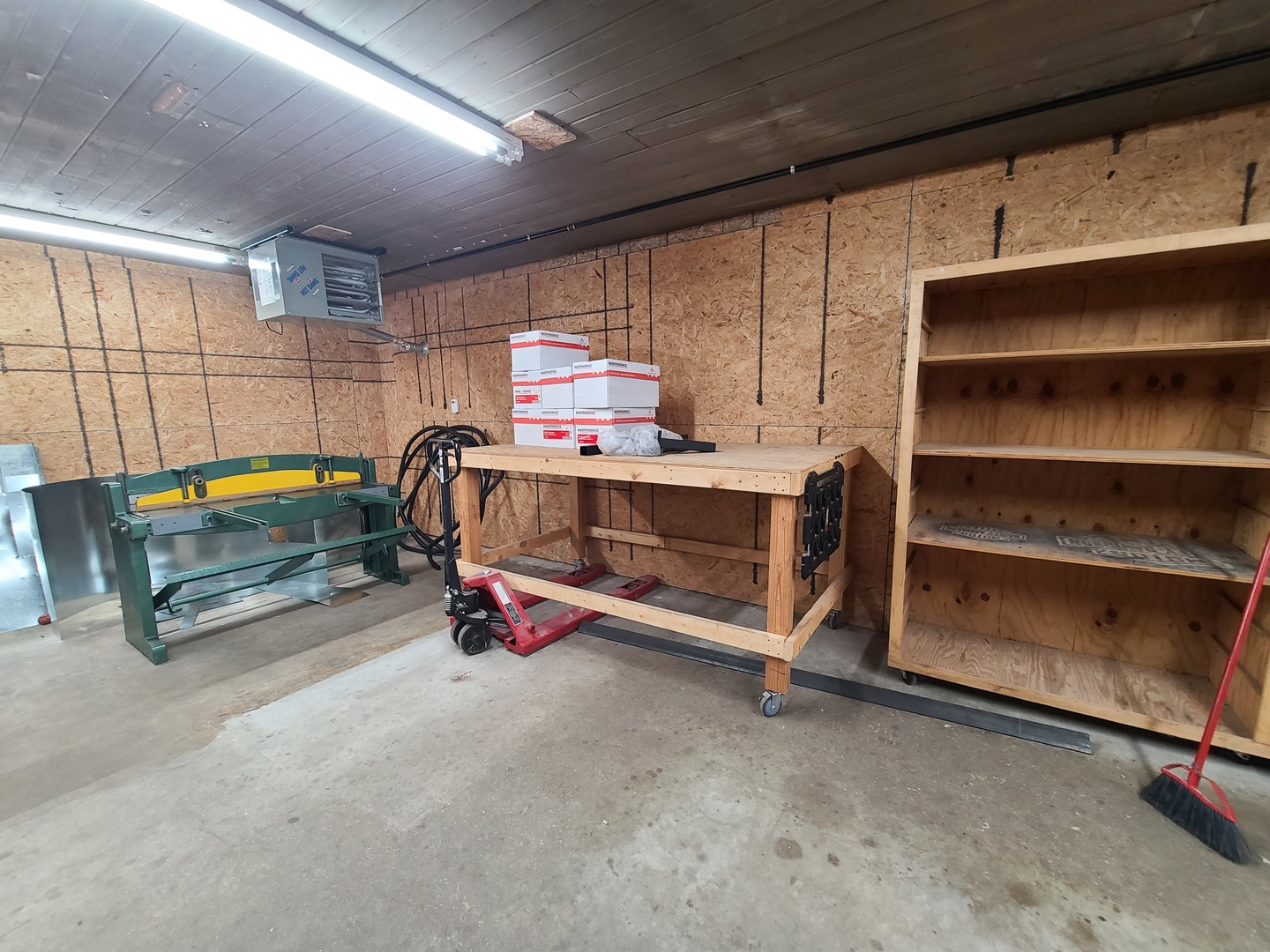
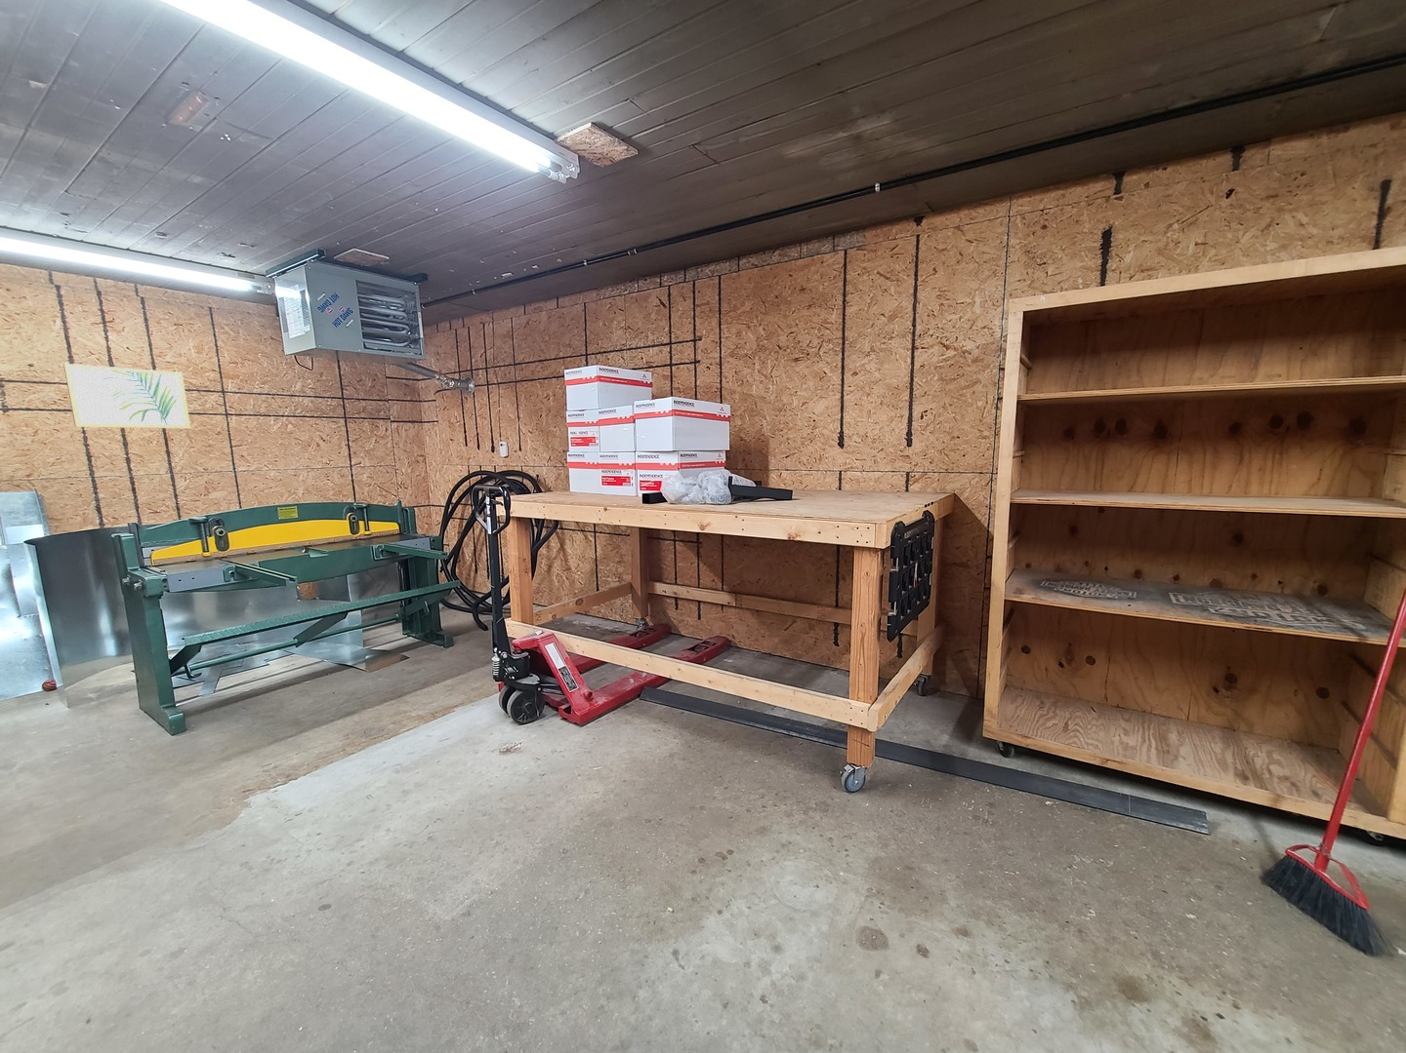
+ wall art [62,363,192,429]
